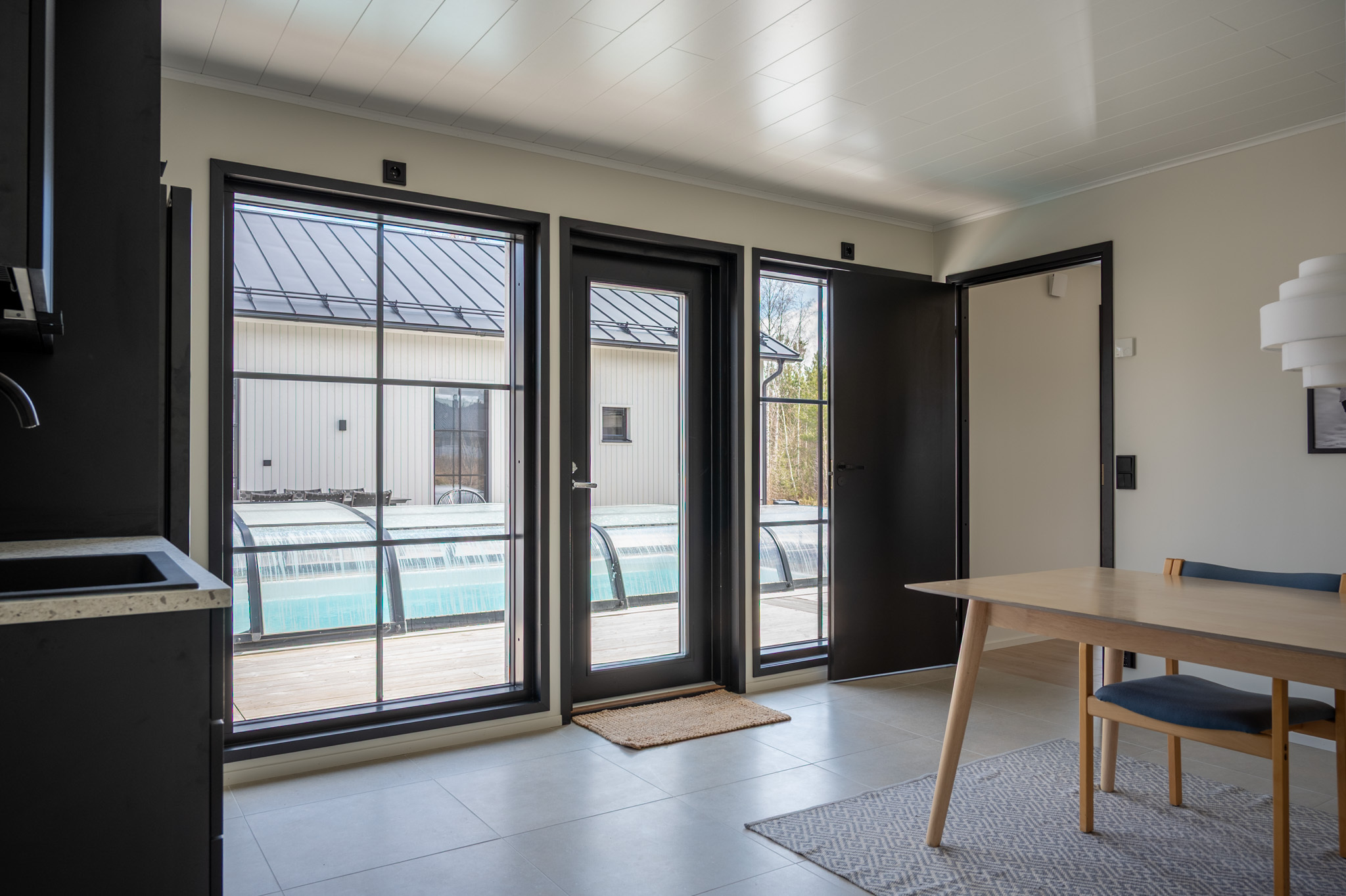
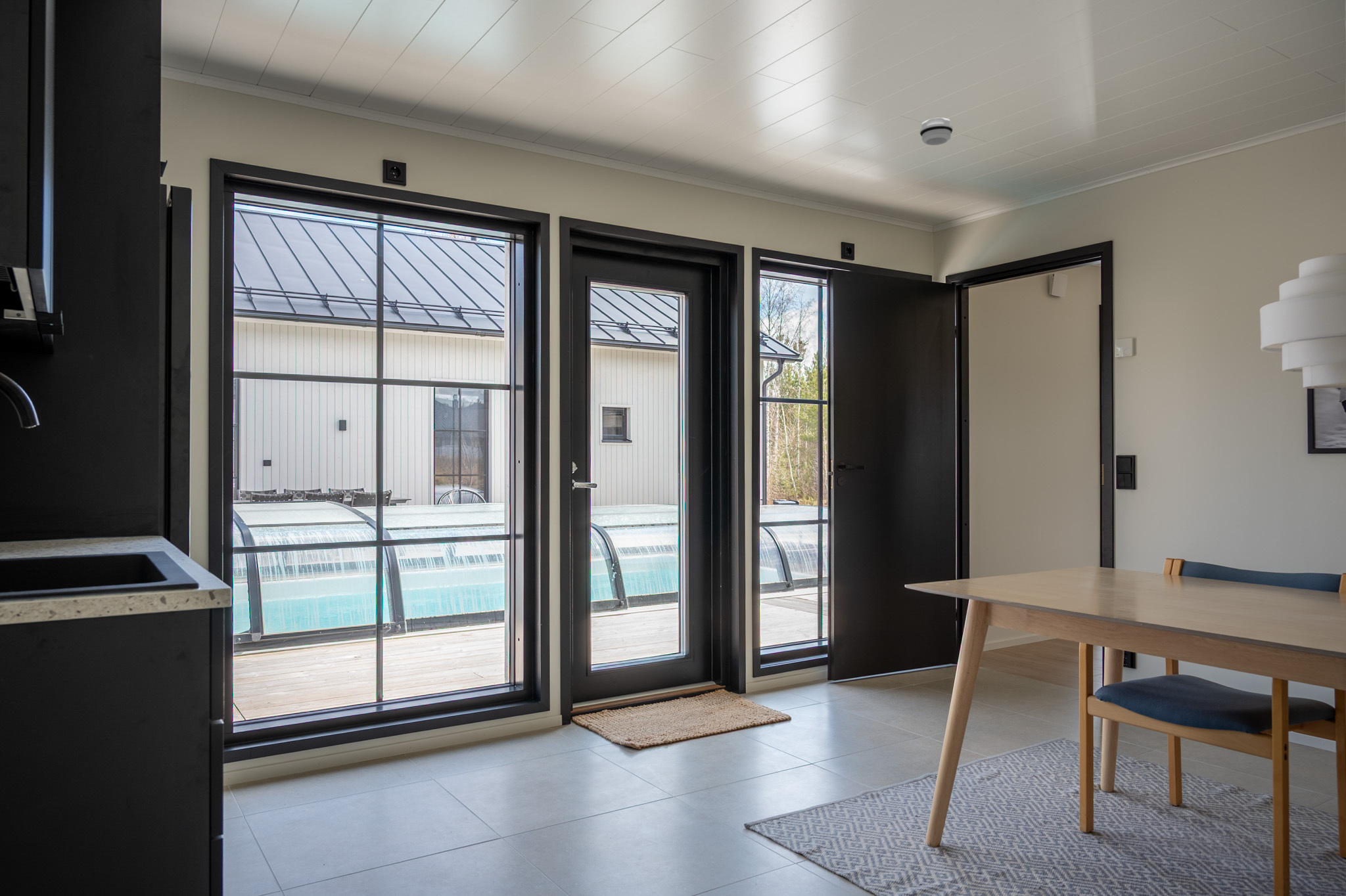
+ smoke detector [919,117,954,146]
